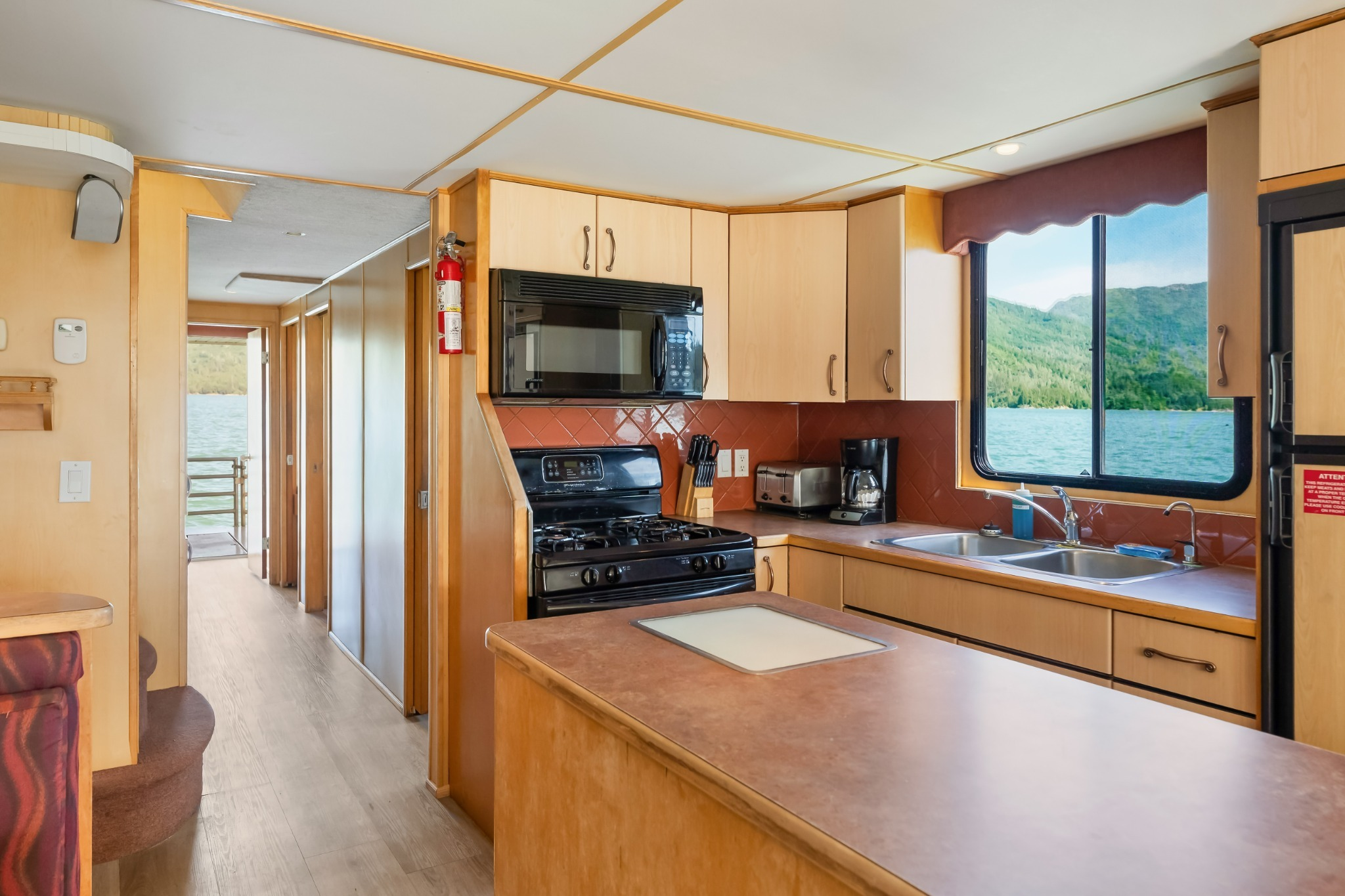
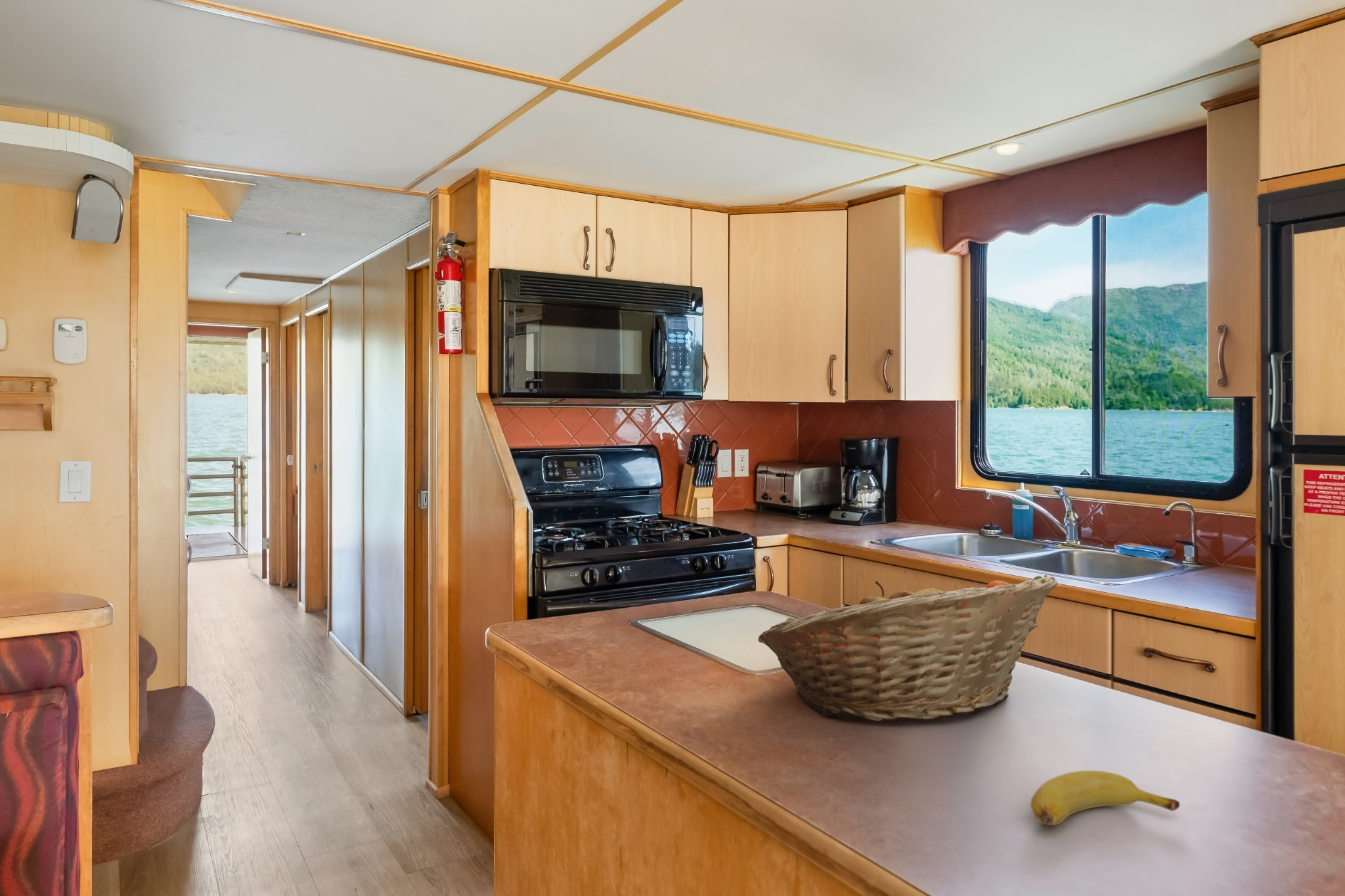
+ fruit basket [757,574,1059,722]
+ banana [1030,770,1180,826]
